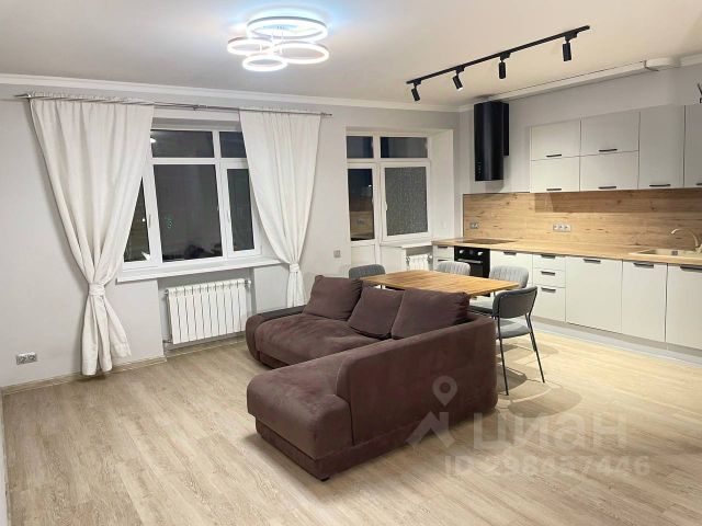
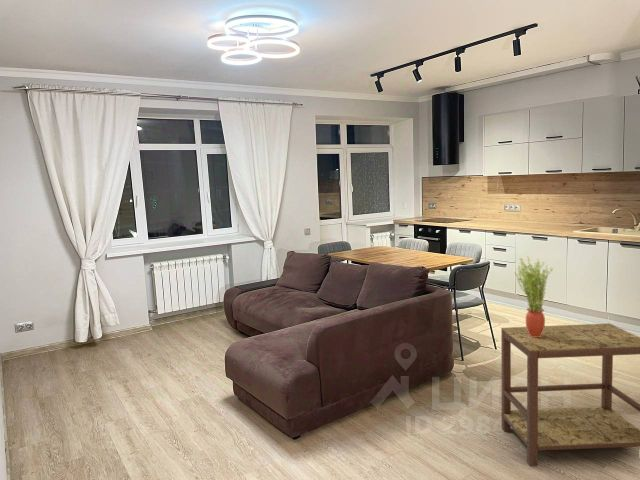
+ side table [500,322,640,467]
+ potted plant [514,256,554,337]
